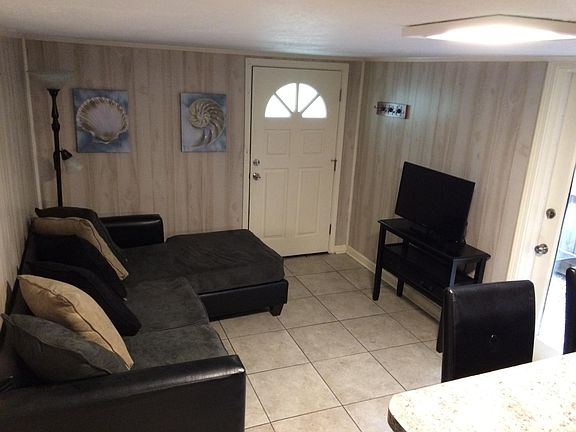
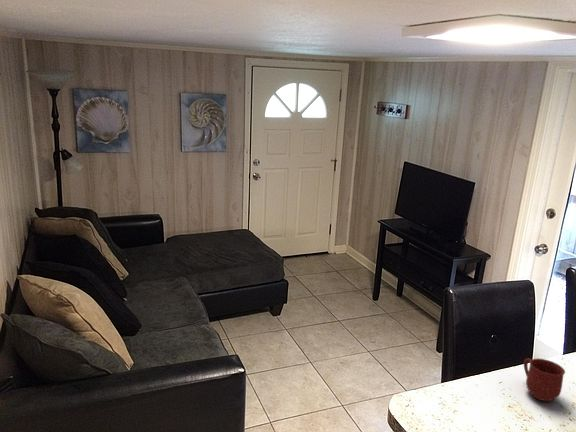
+ mug [523,357,566,403]
